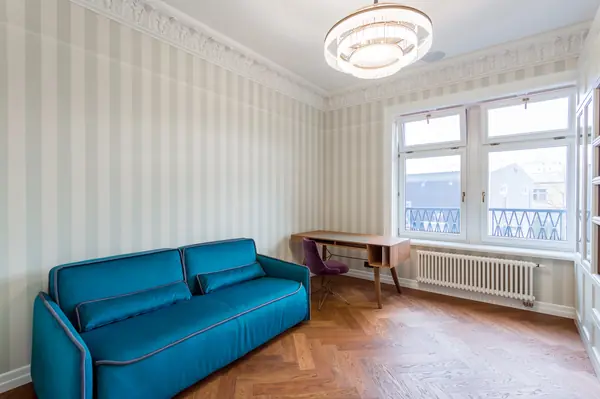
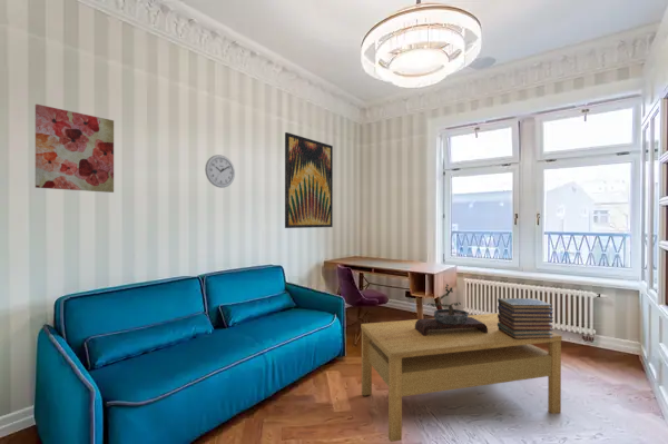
+ coffee table [360,313,563,443]
+ wall clock [204,154,236,189]
+ book stack [497,297,554,339]
+ wall art [35,103,115,194]
+ wall art [284,131,334,229]
+ bonsai tree [415,283,488,336]
